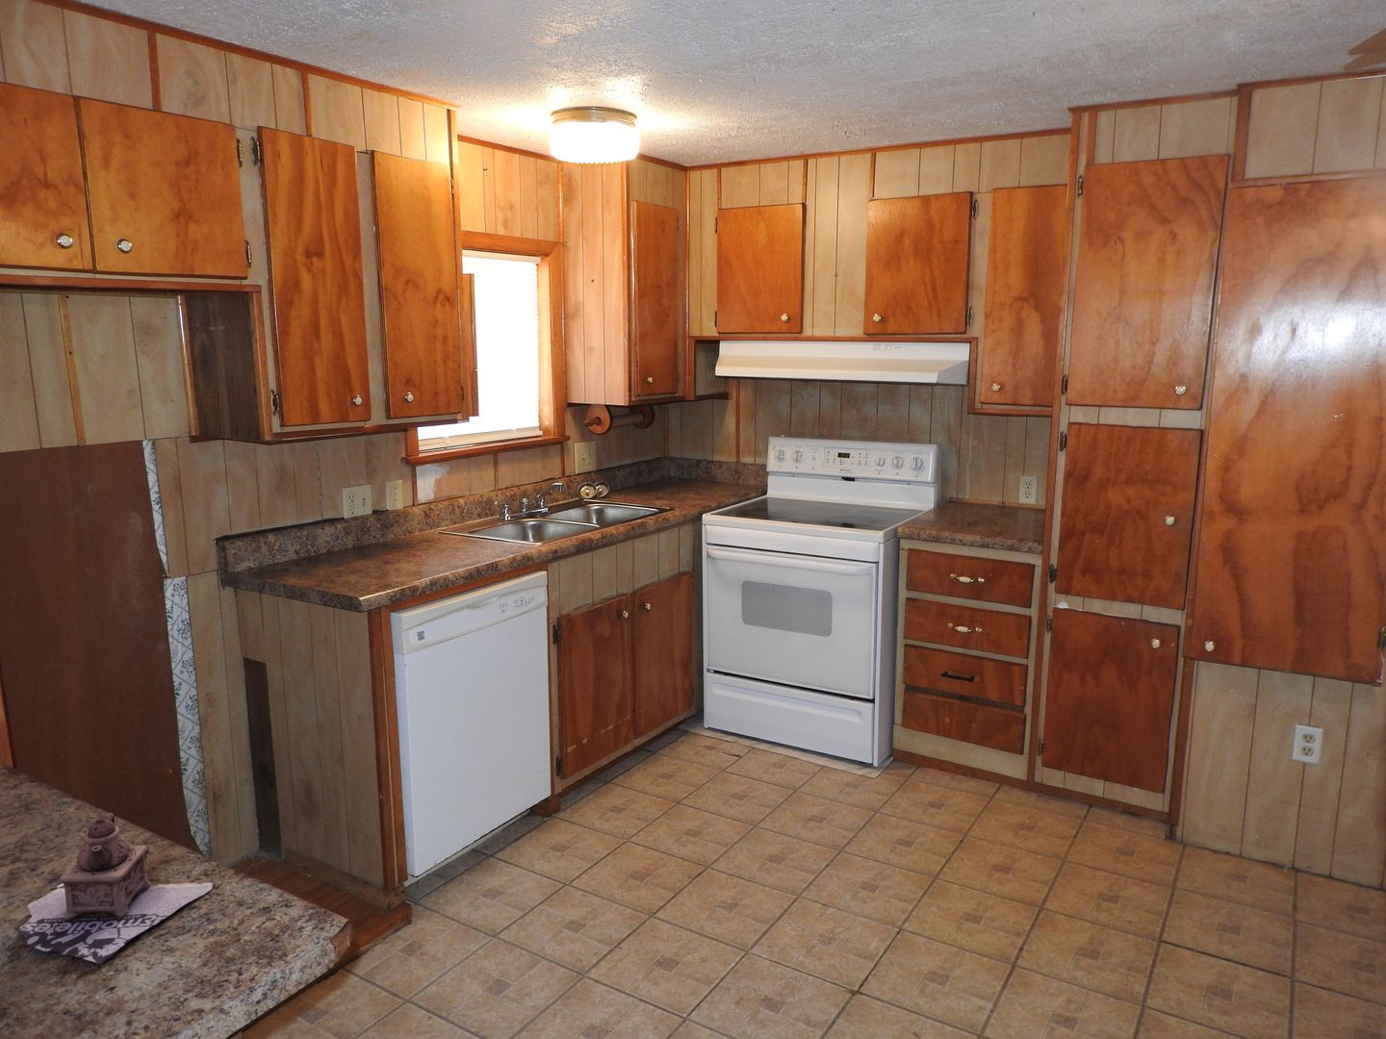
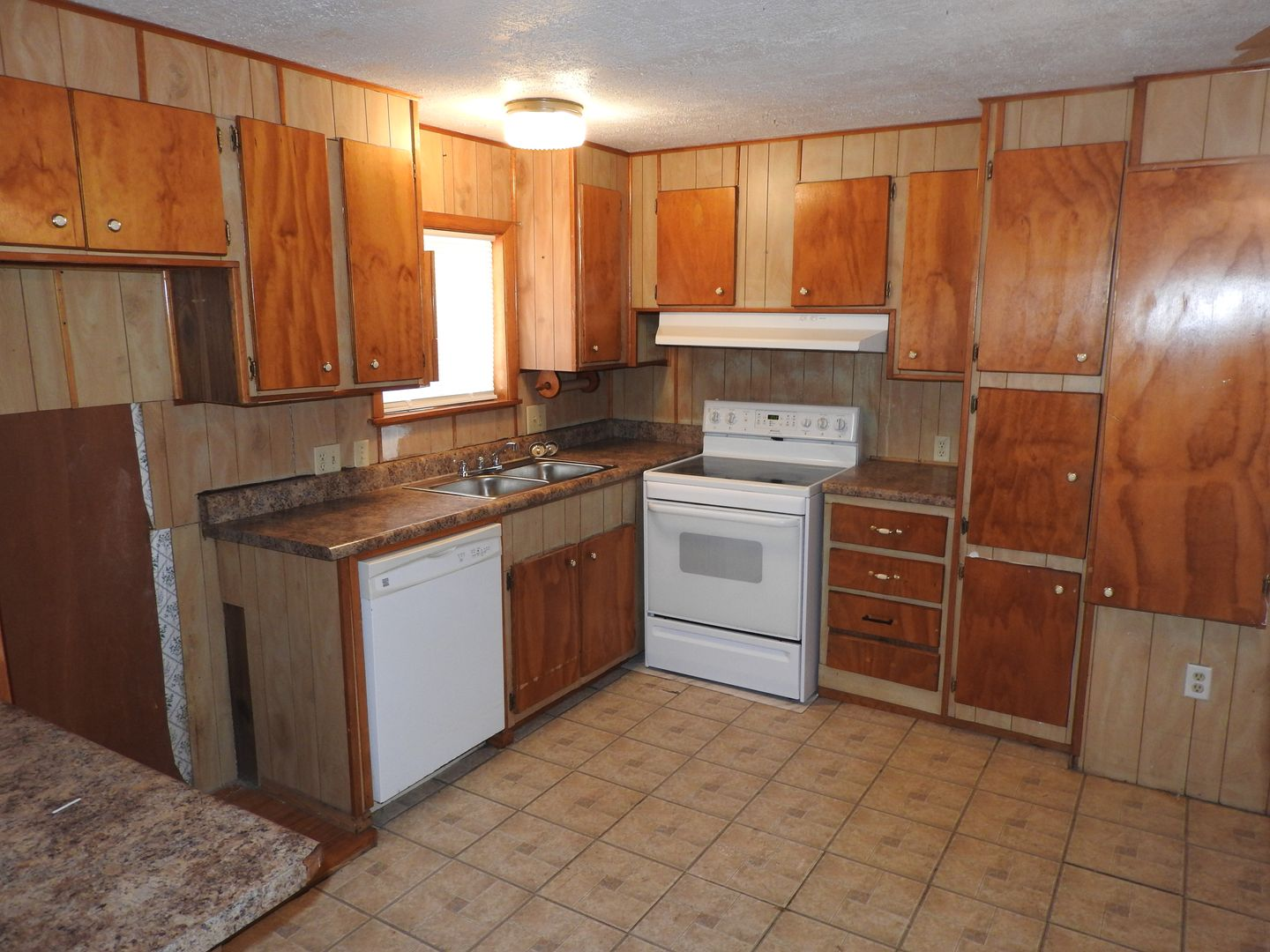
- teapot [19,812,216,965]
